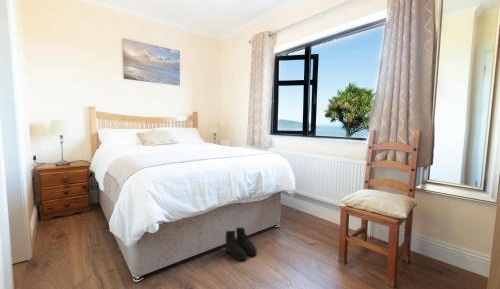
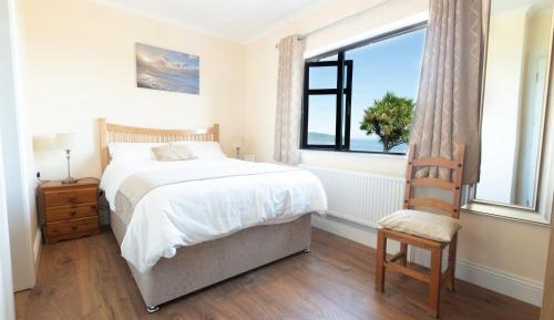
- boots [224,226,258,261]
